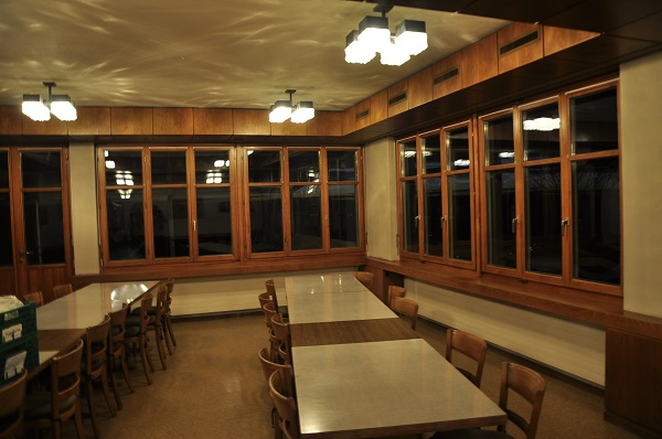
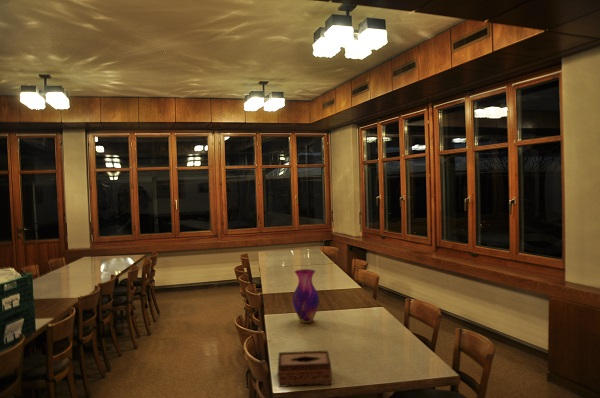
+ vase [292,268,320,324]
+ tissue box [277,350,333,388]
